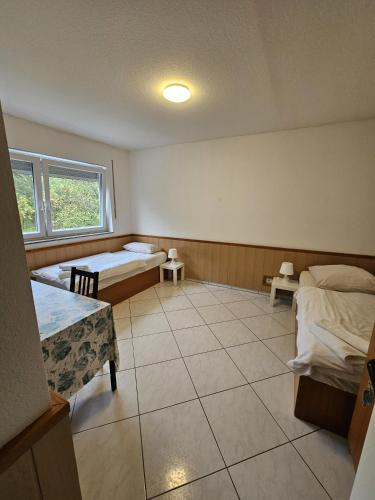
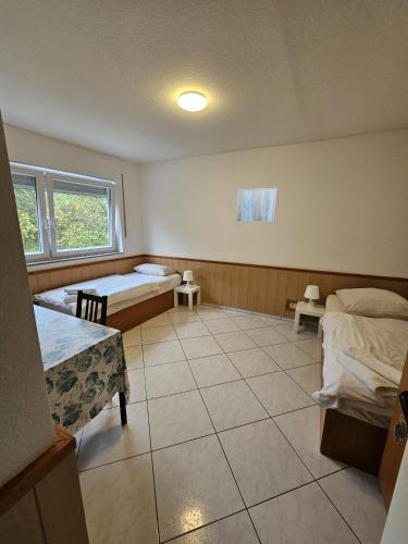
+ wall art [235,187,279,223]
